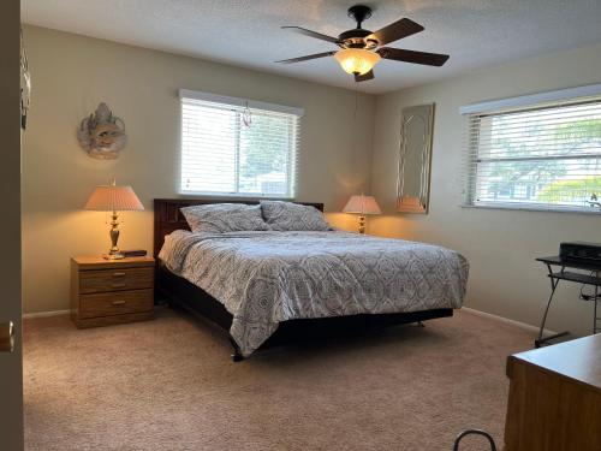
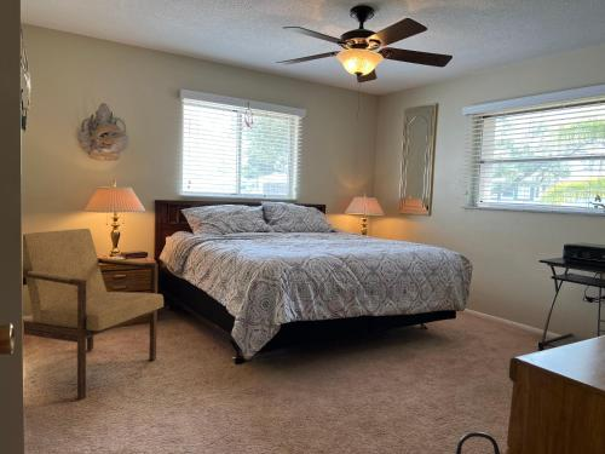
+ armchair [22,228,165,401]
